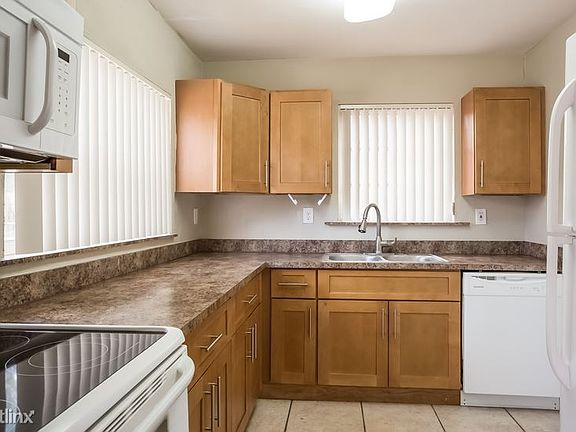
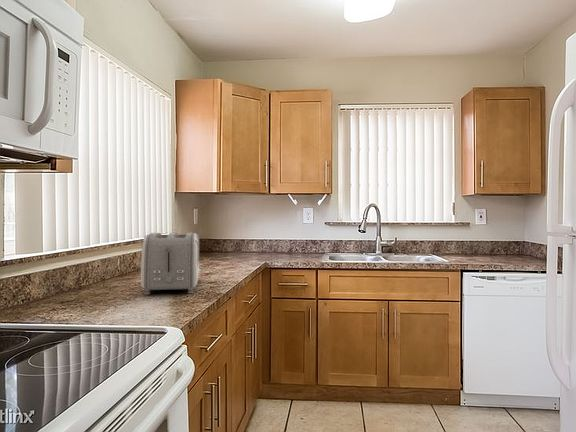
+ toaster [140,232,200,295]
